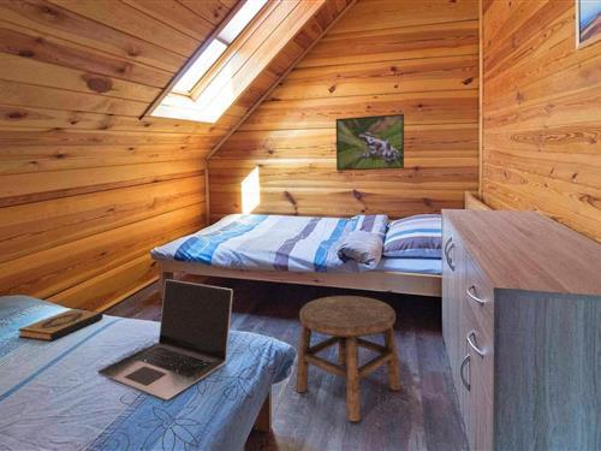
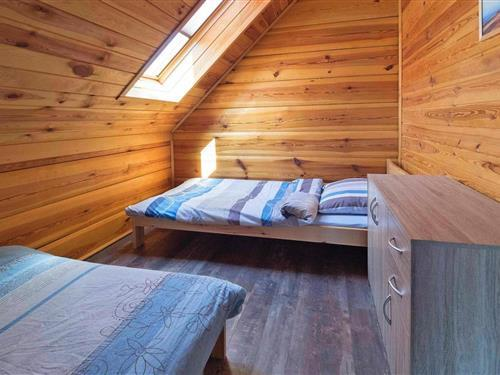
- hardback book [17,308,105,342]
- stool [294,295,401,422]
- laptop [96,278,234,400]
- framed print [334,113,405,172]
